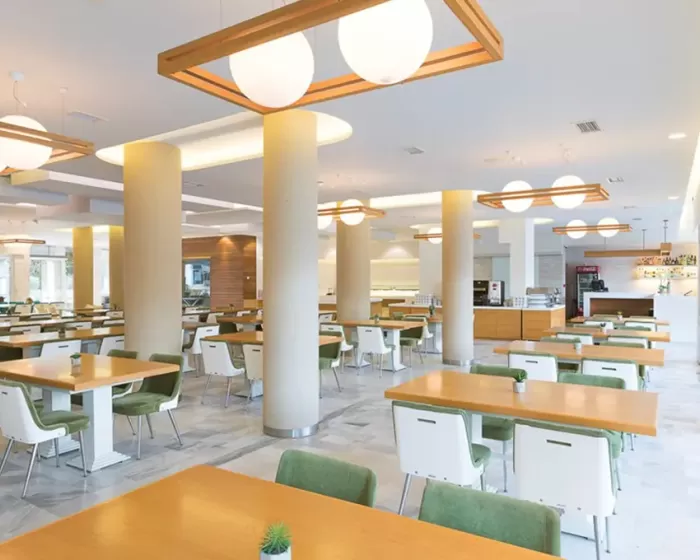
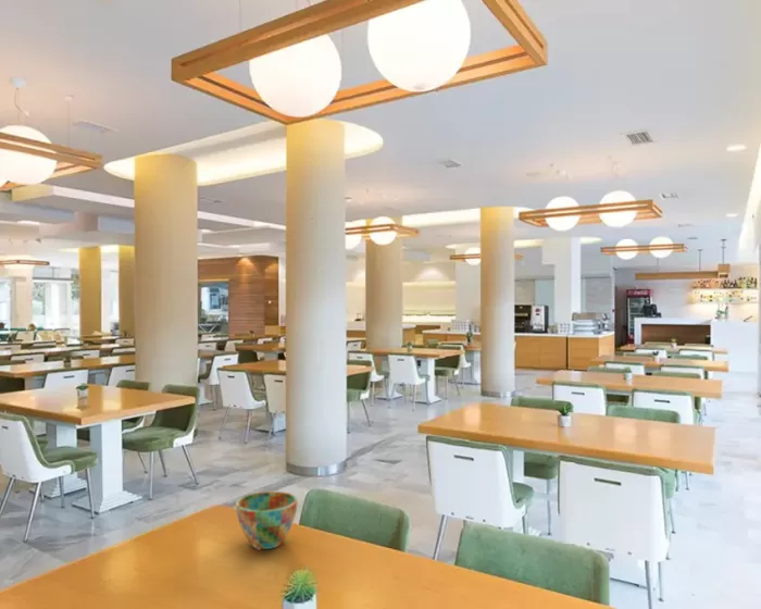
+ cup [235,490,299,550]
